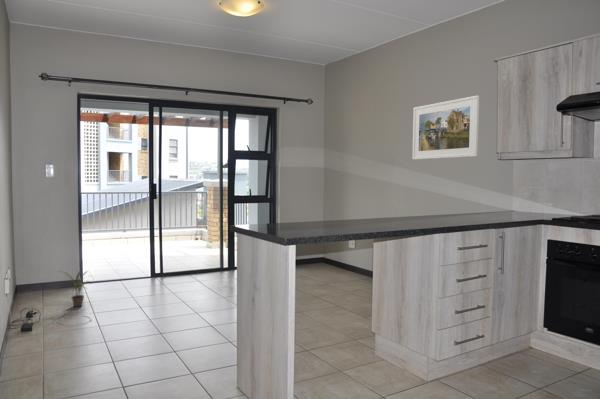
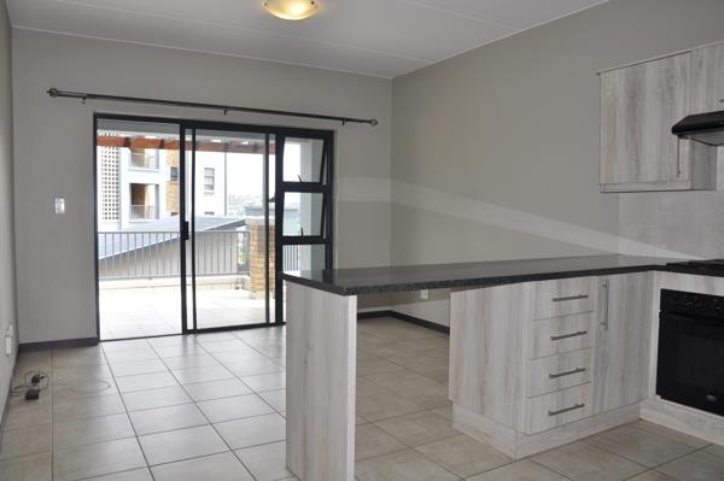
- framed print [411,94,480,160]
- potted plant [58,270,92,308]
